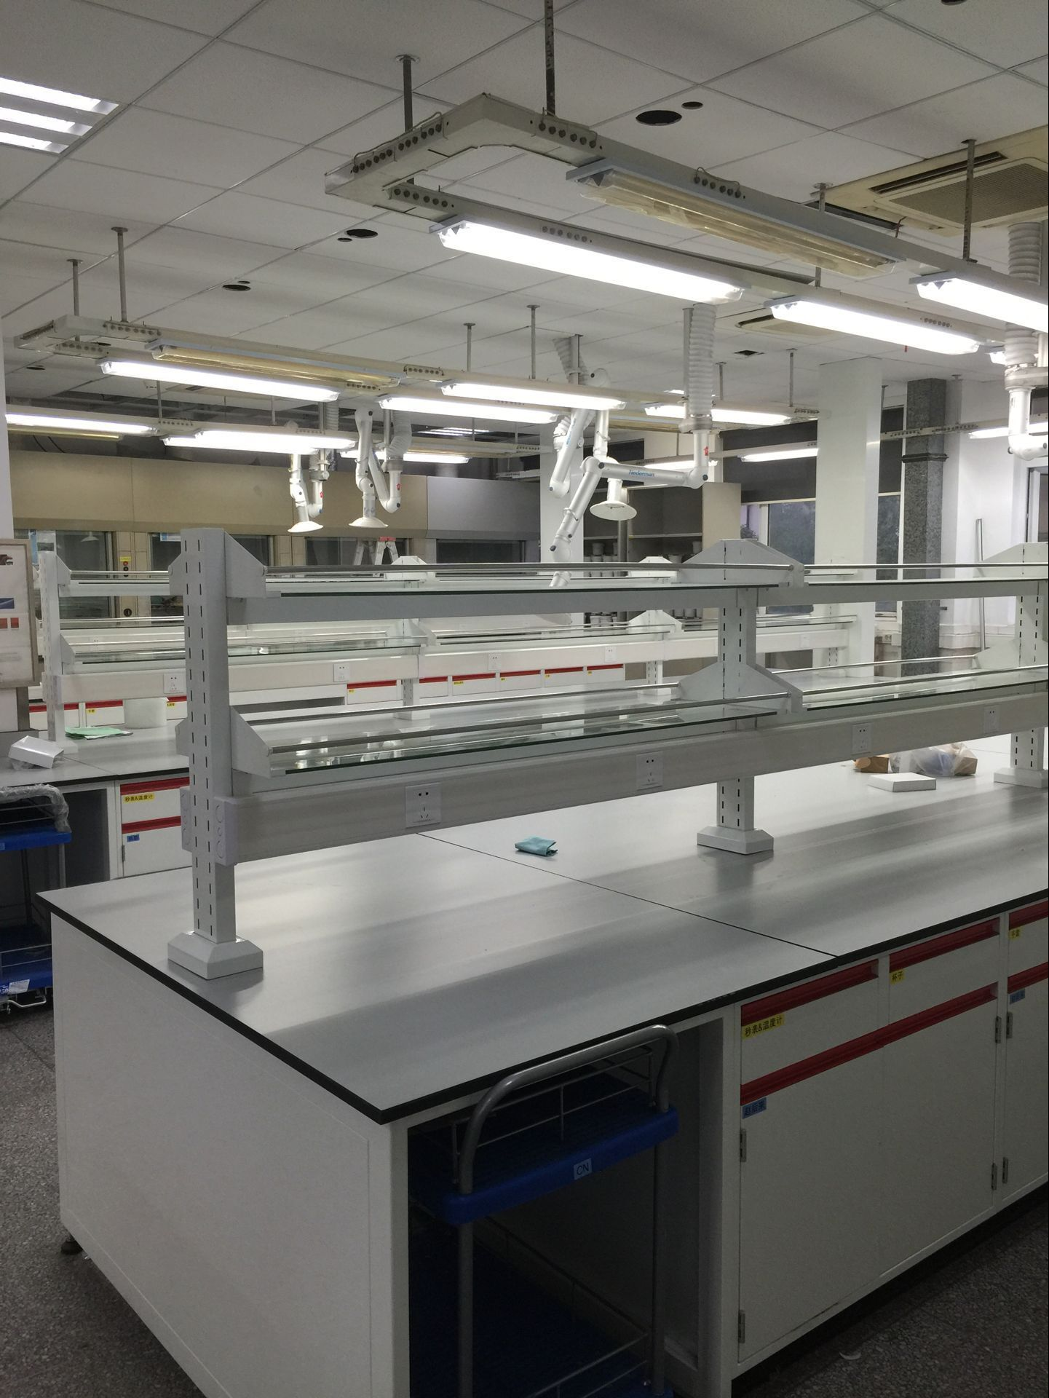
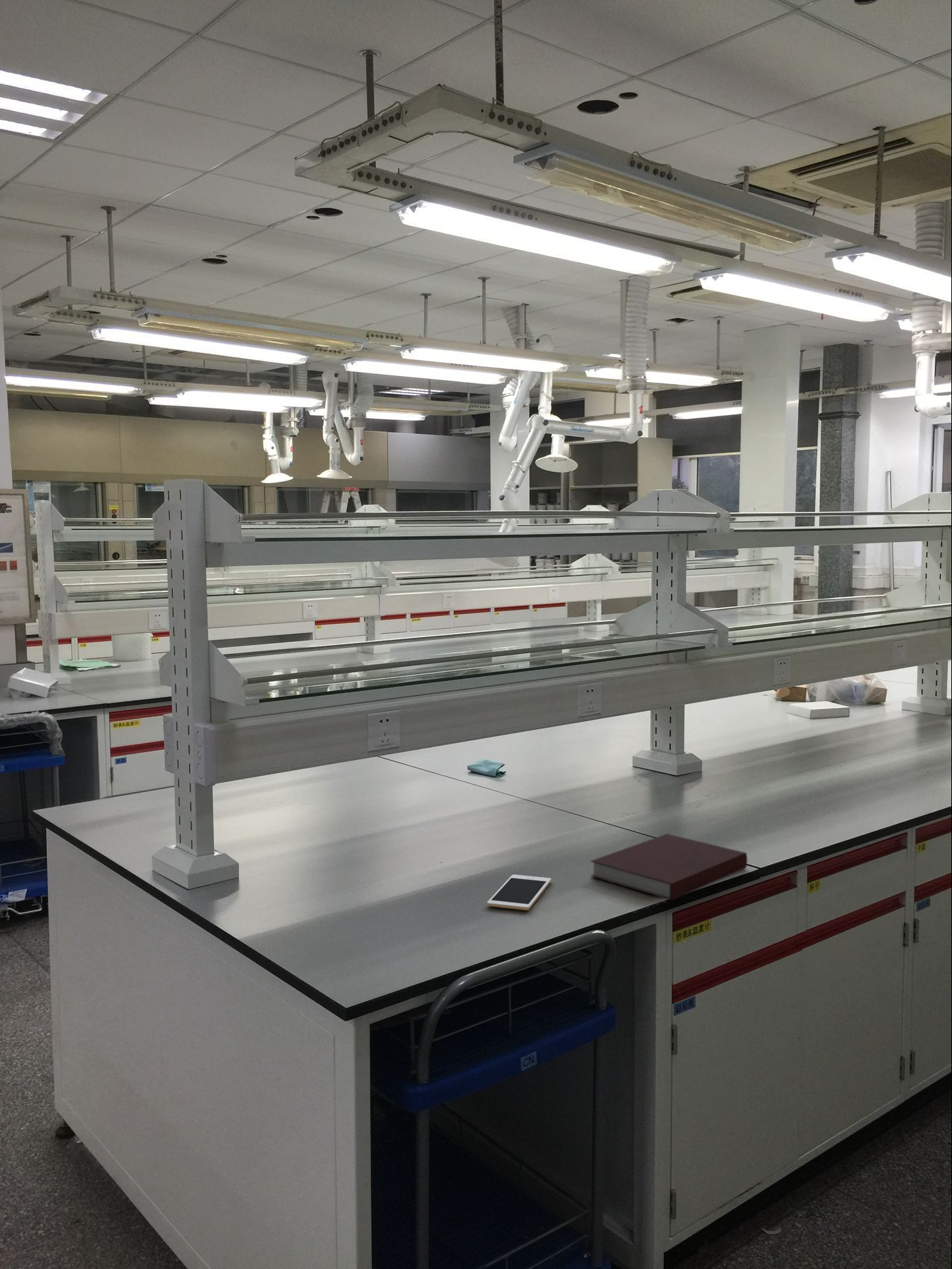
+ cell phone [486,874,552,911]
+ notebook [590,833,748,901]
